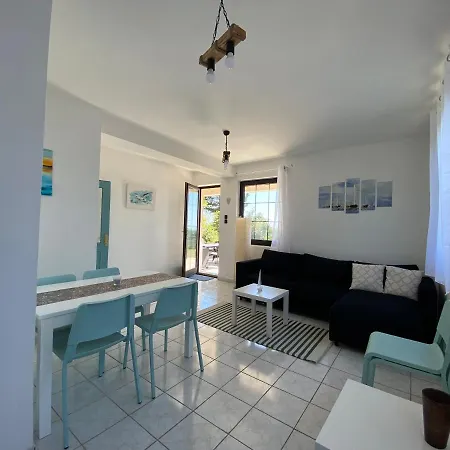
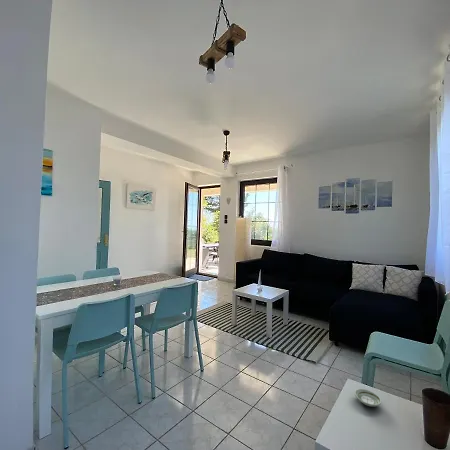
+ saucer [354,388,382,408]
